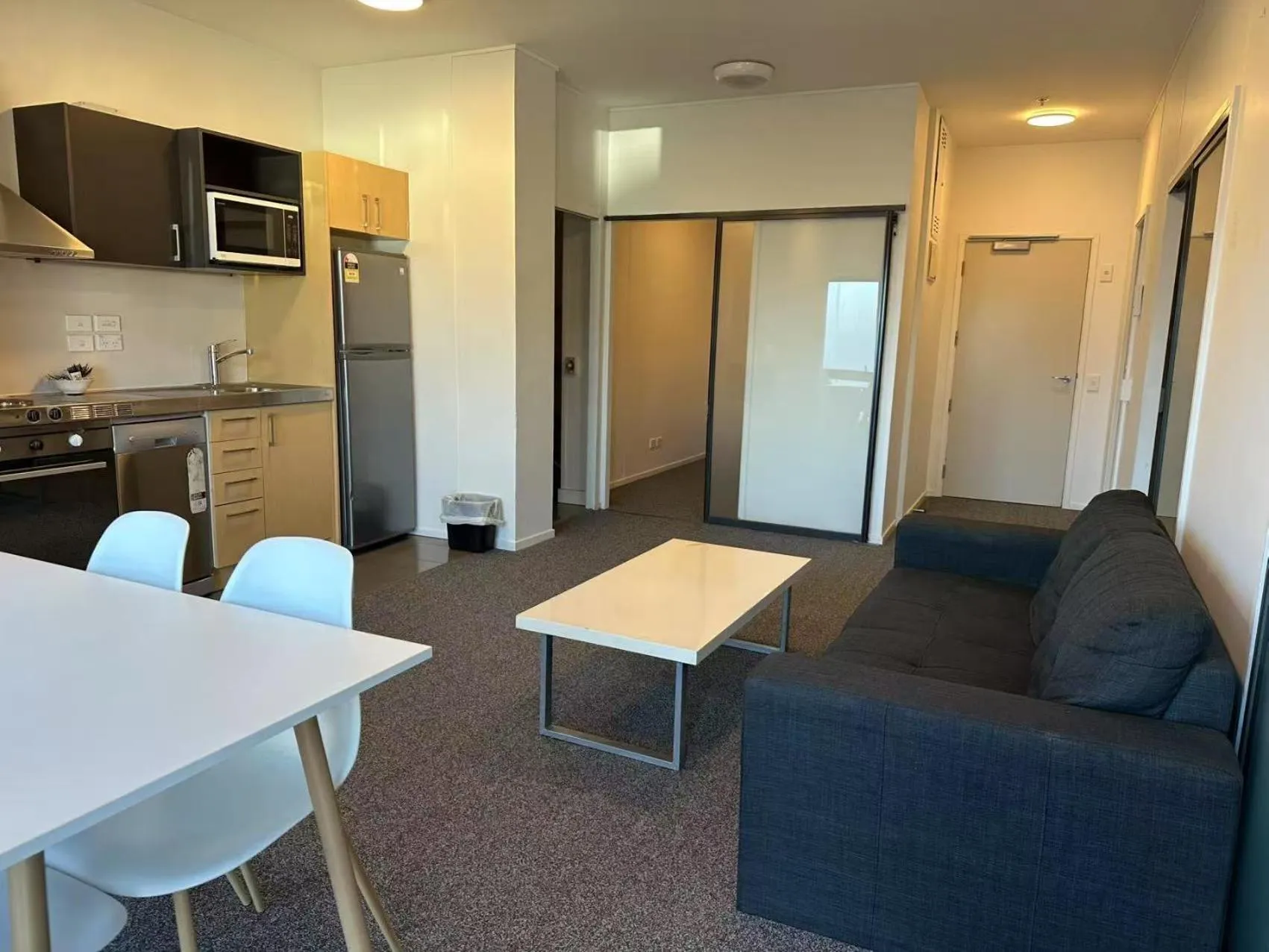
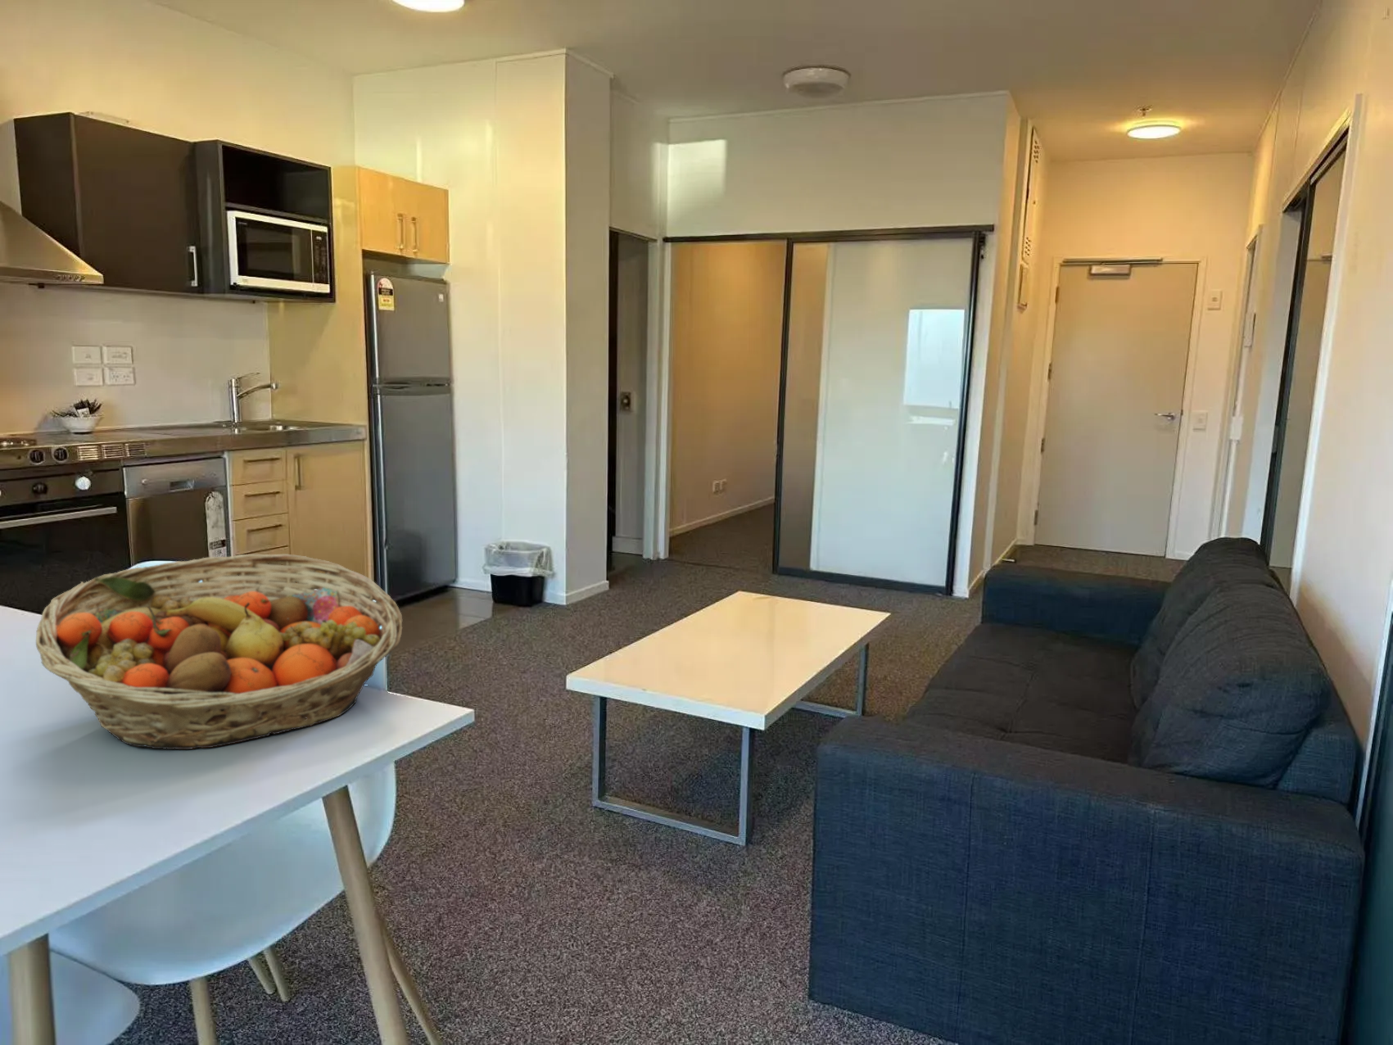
+ fruit basket [35,553,404,750]
